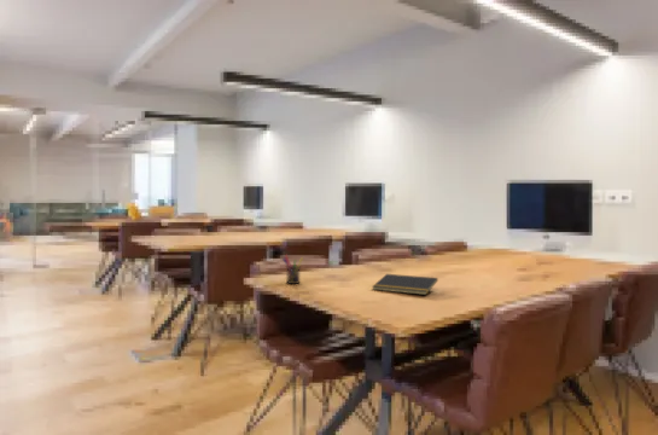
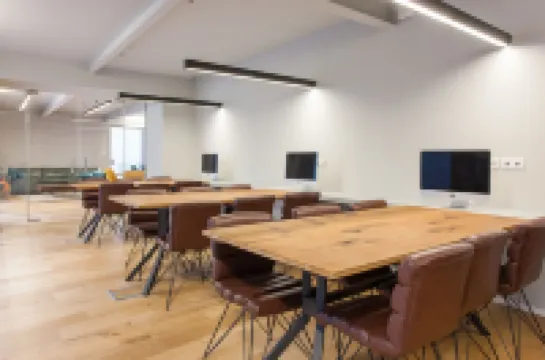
- notepad [371,273,438,296]
- pen holder [283,254,304,285]
